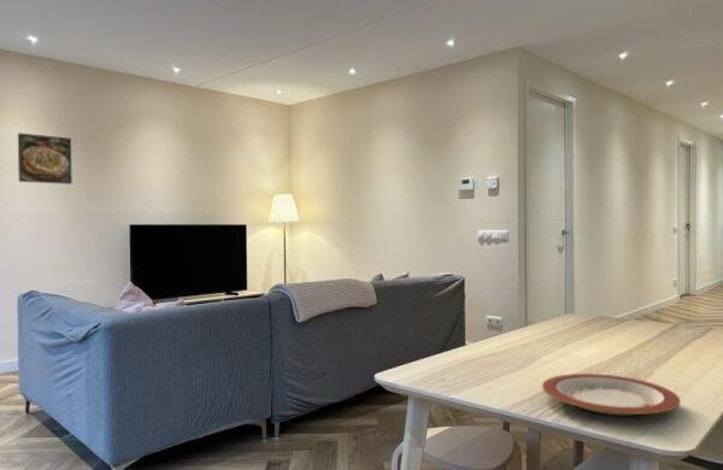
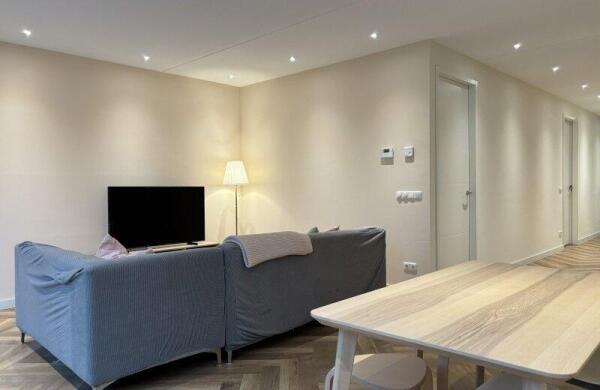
- plate [541,372,682,416]
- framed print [17,131,74,186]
